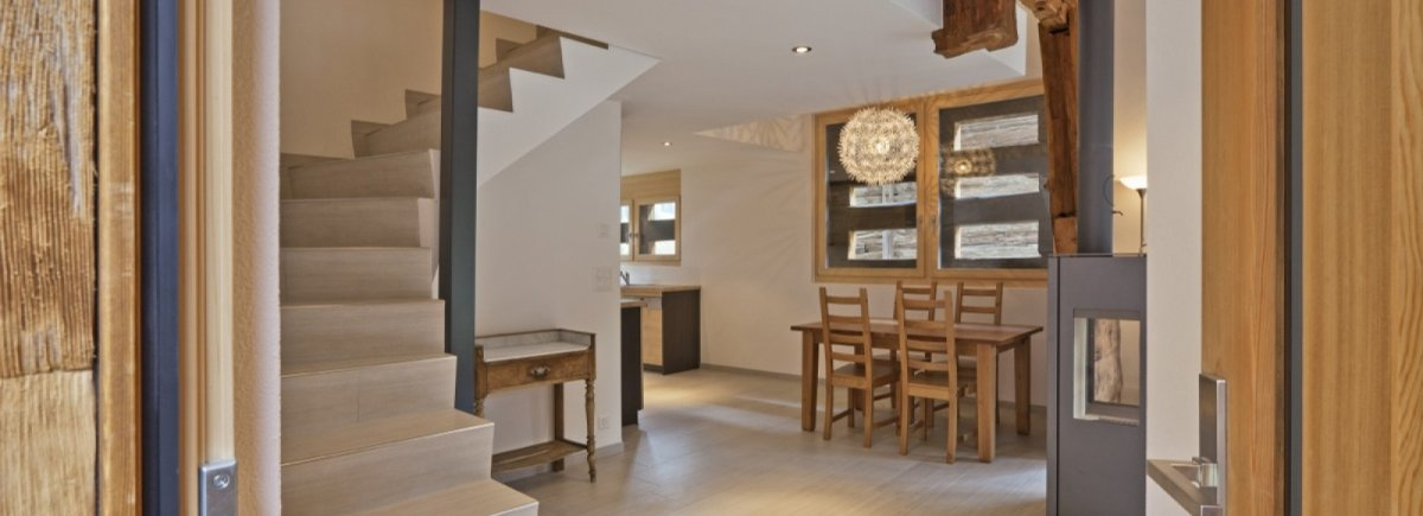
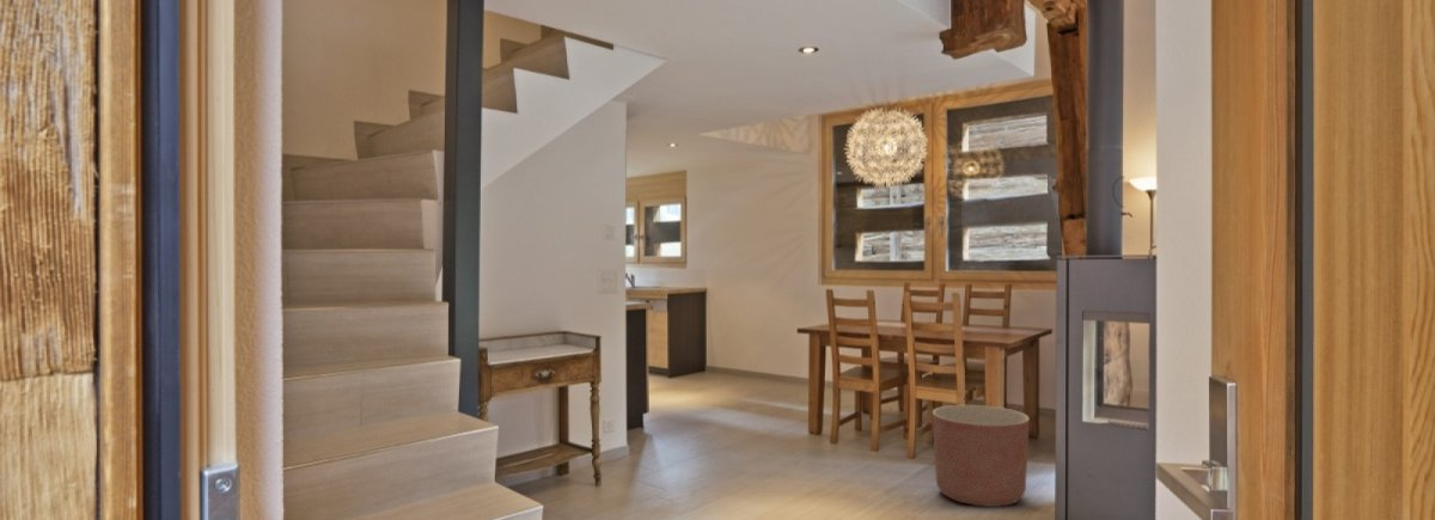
+ planter [932,404,1031,508]
